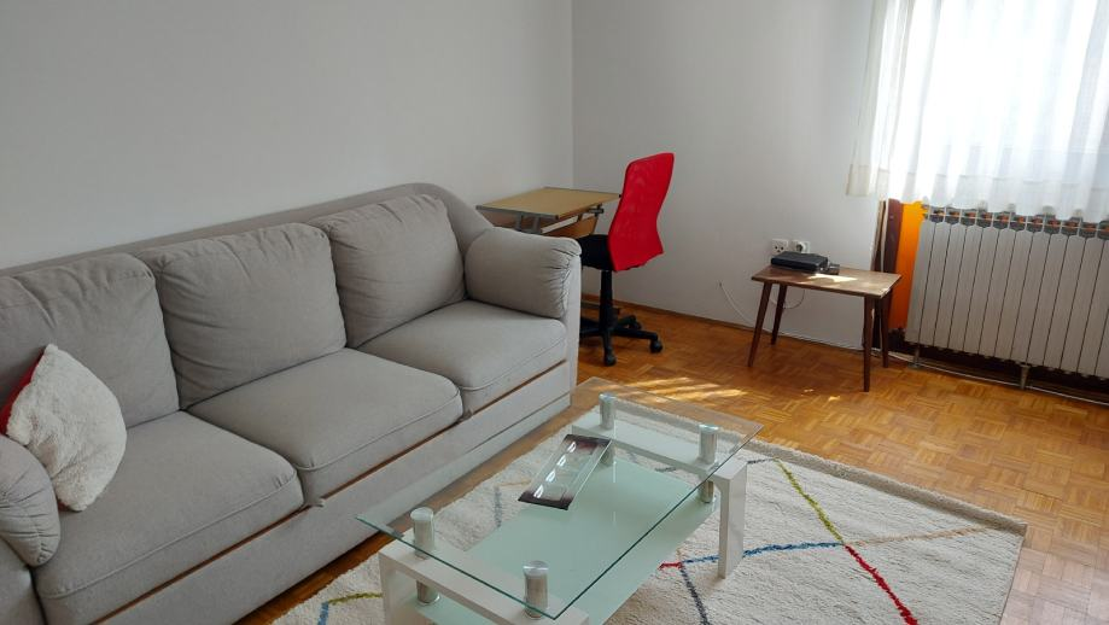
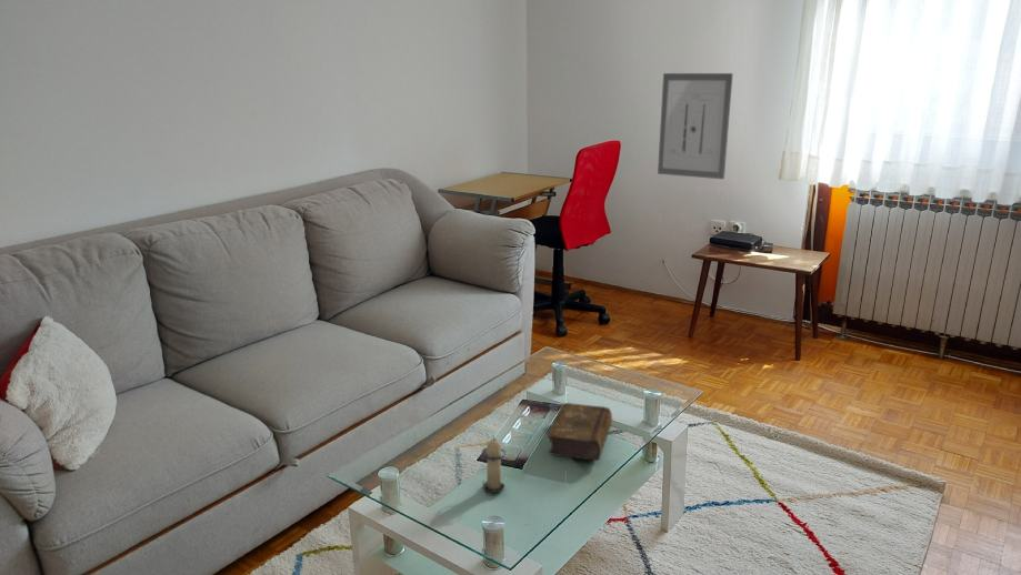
+ wall art [657,72,734,180]
+ book [547,402,613,462]
+ candle [481,434,507,494]
